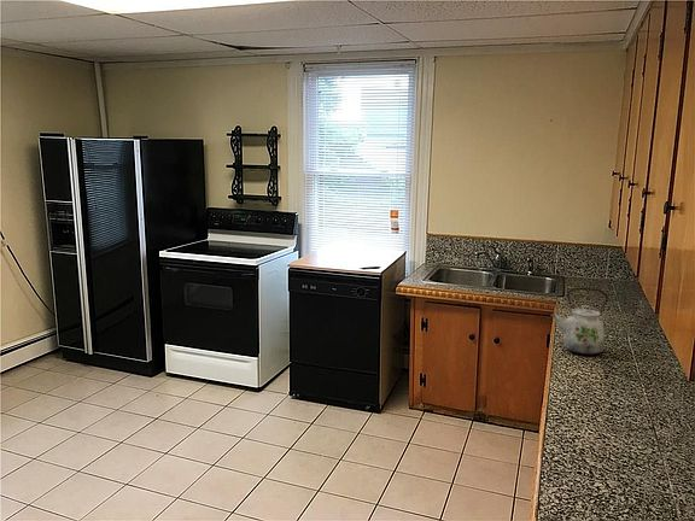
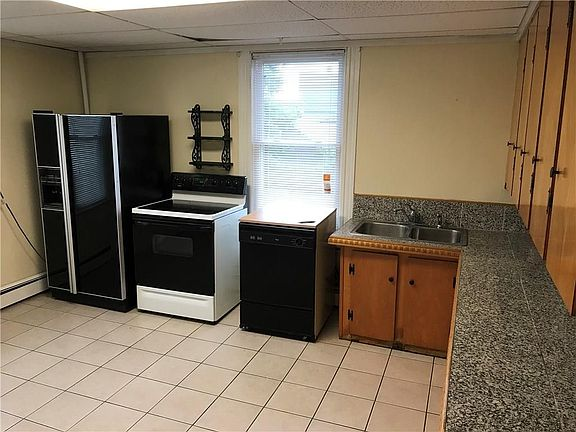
- kettle [549,286,609,356]
